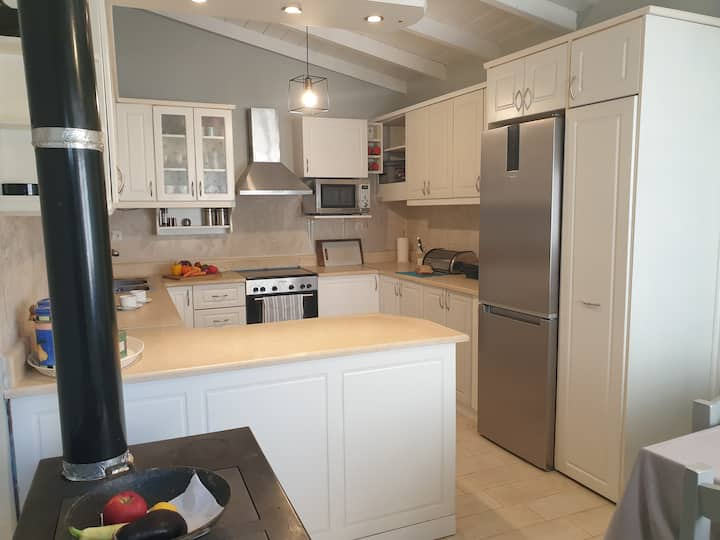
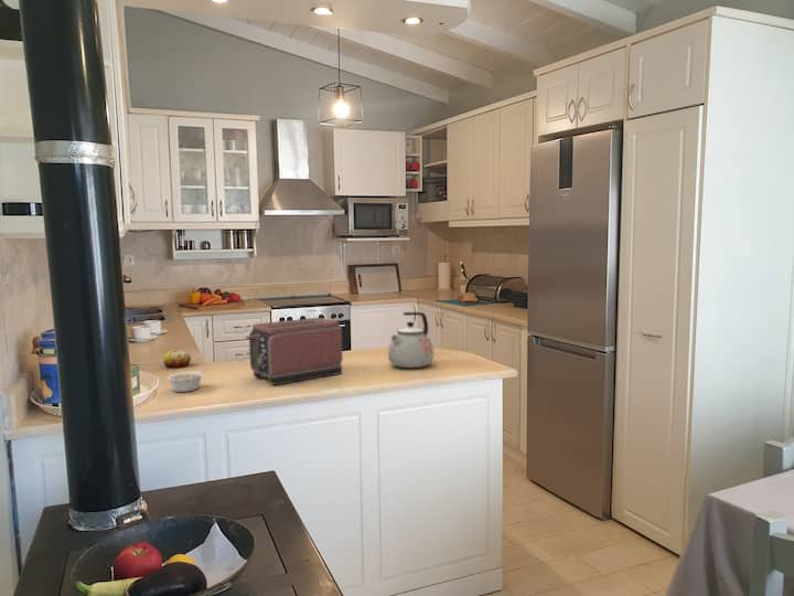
+ fruit [162,349,192,369]
+ toaster [245,317,344,386]
+ legume [165,368,211,393]
+ kettle [387,311,436,369]
